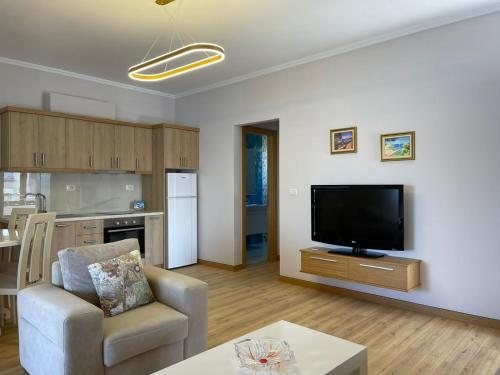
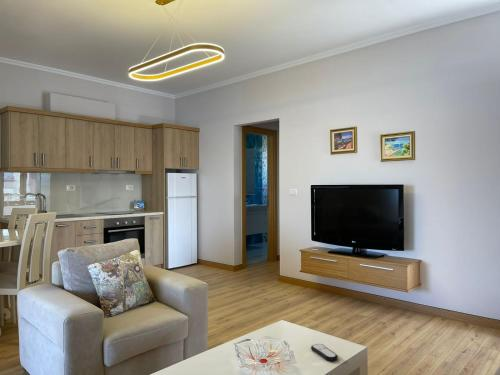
+ remote control [310,343,339,362]
